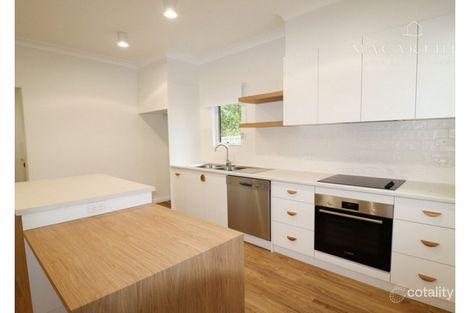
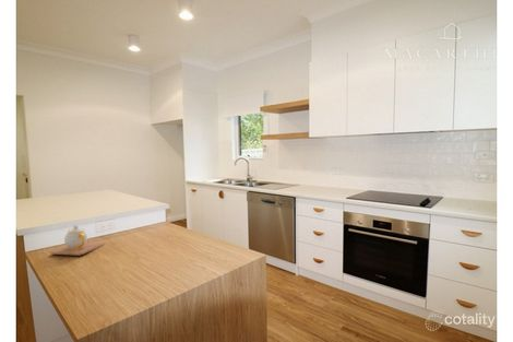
+ teapot [49,224,106,257]
